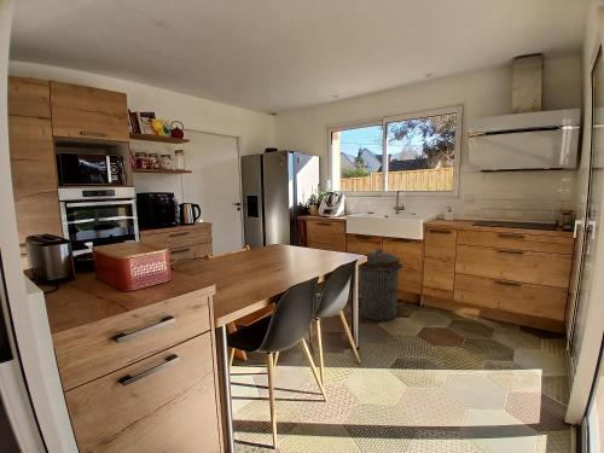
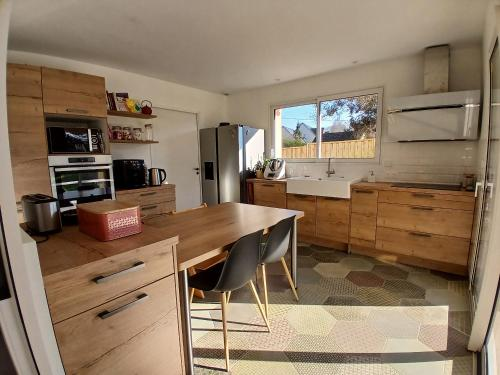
- trash can [358,248,405,323]
